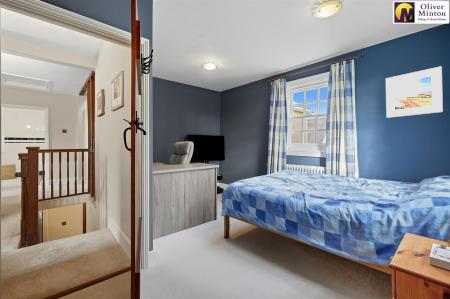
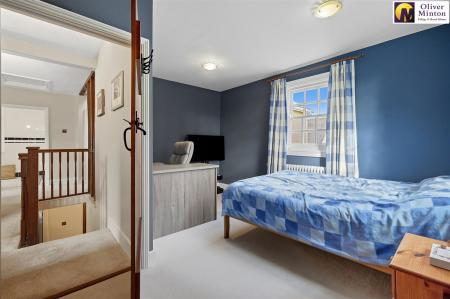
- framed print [385,65,444,119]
